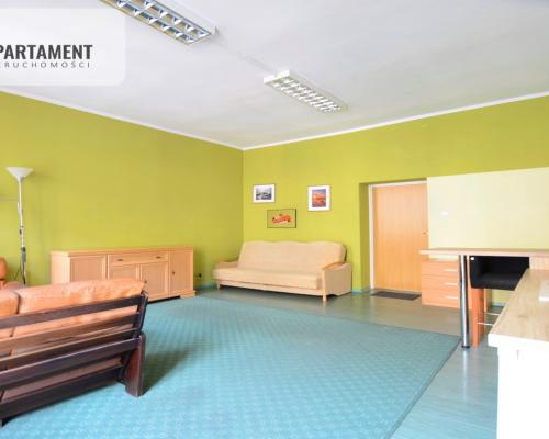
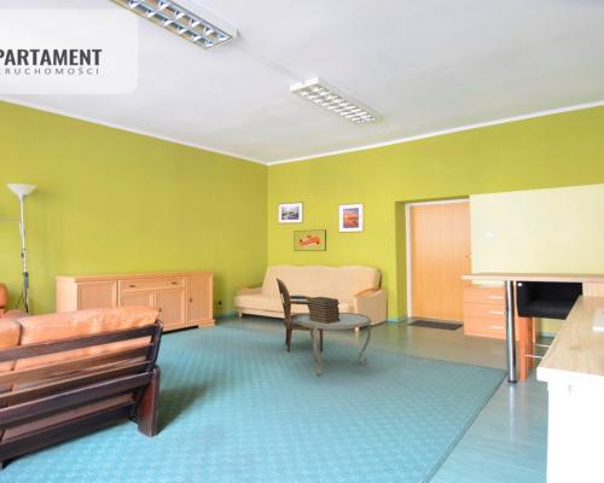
+ book stack [307,296,341,324]
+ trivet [297,312,372,377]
+ armchair [275,277,324,354]
